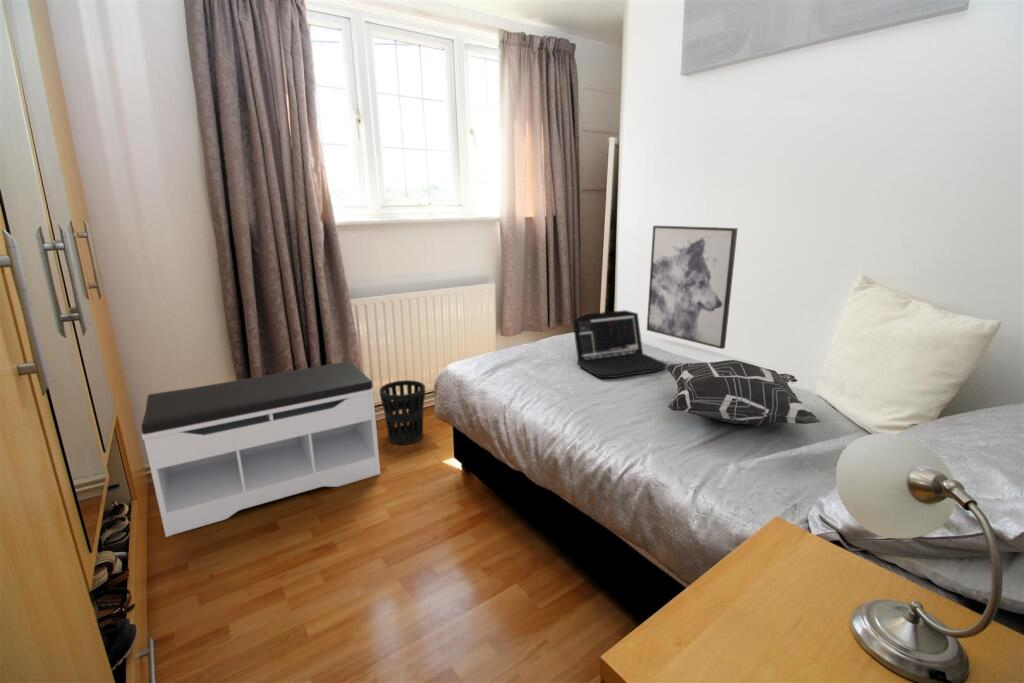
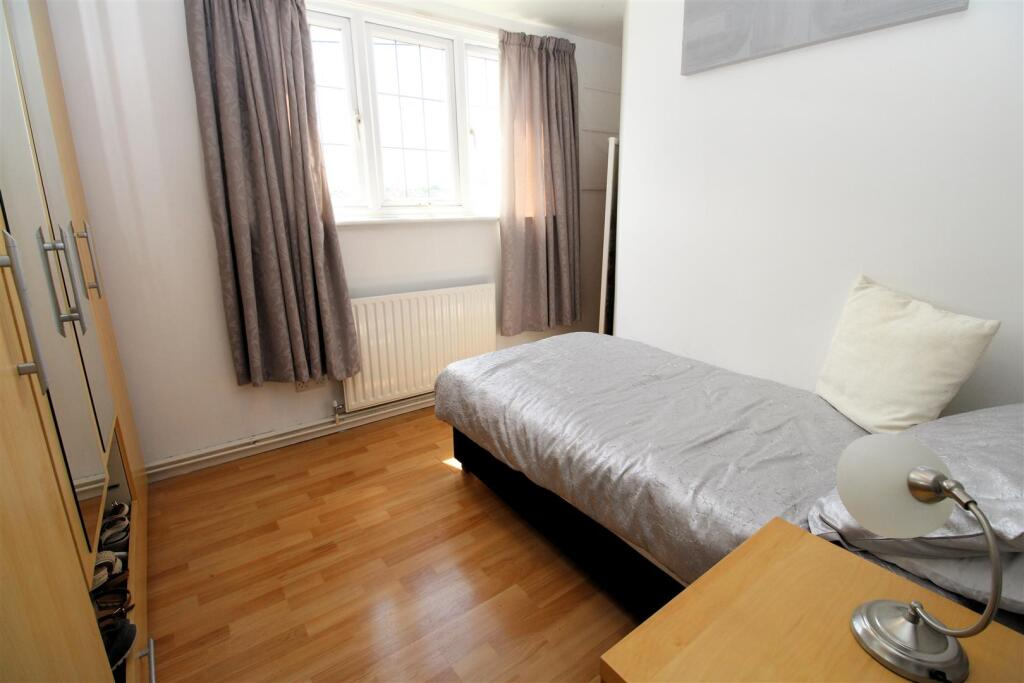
- wastebasket [378,379,426,445]
- wall art [646,225,739,350]
- laptop [572,309,669,379]
- decorative pillow [665,359,822,427]
- bench [141,360,381,538]
